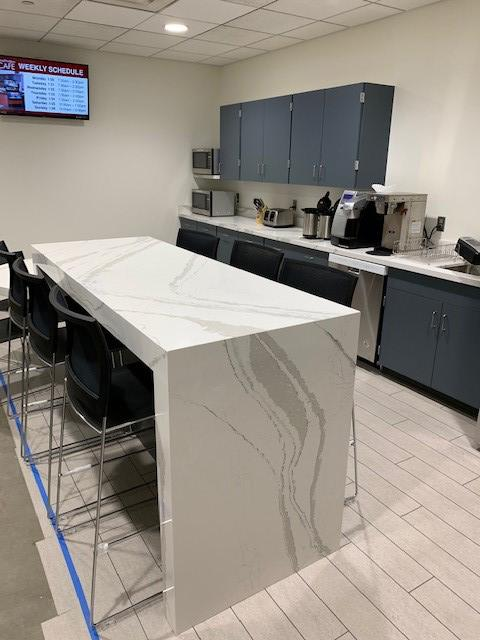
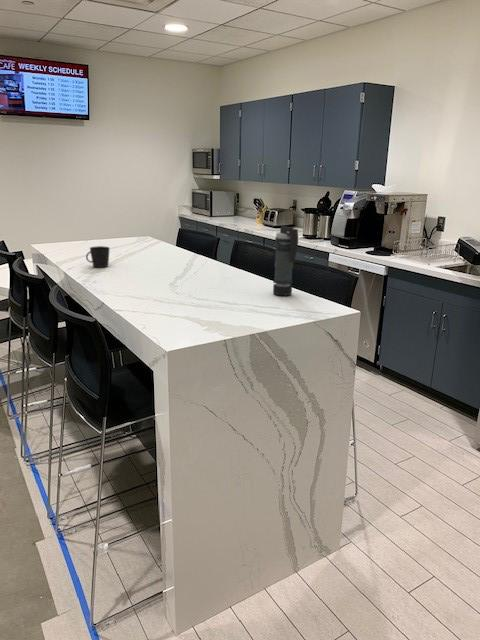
+ cup [85,245,111,268]
+ smoke grenade [272,225,299,296]
